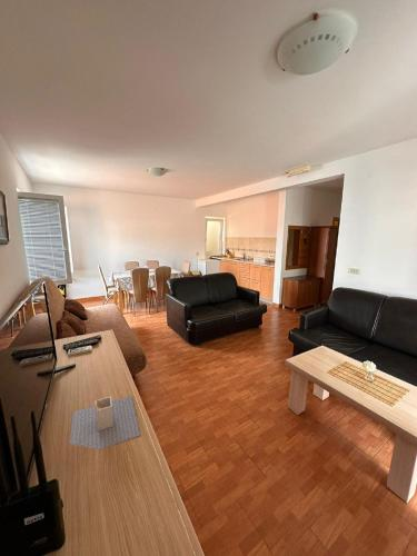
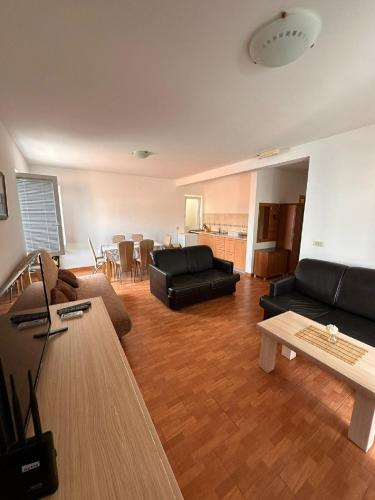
- utensil holder [69,395,142,450]
